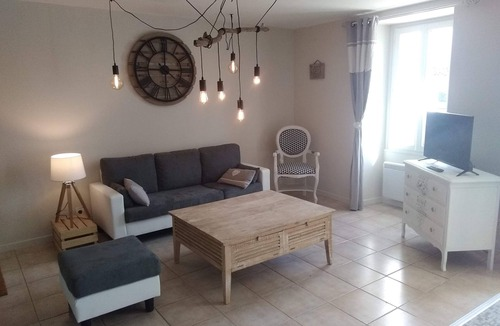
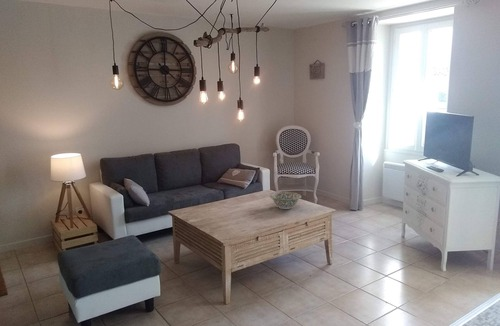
+ decorative bowl [269,191,302,210]
